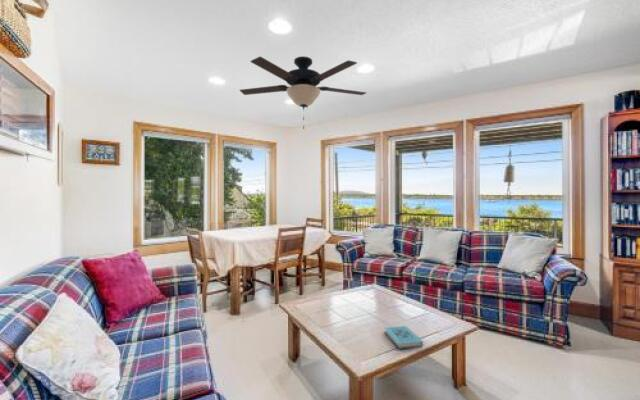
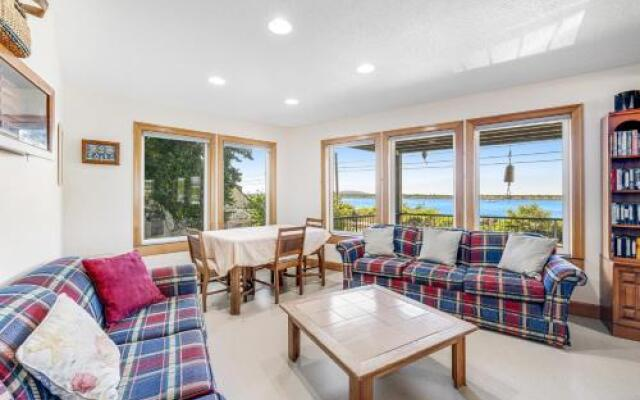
- ceiling fan [239,55,367,130]
- book [383,325,424,350]
